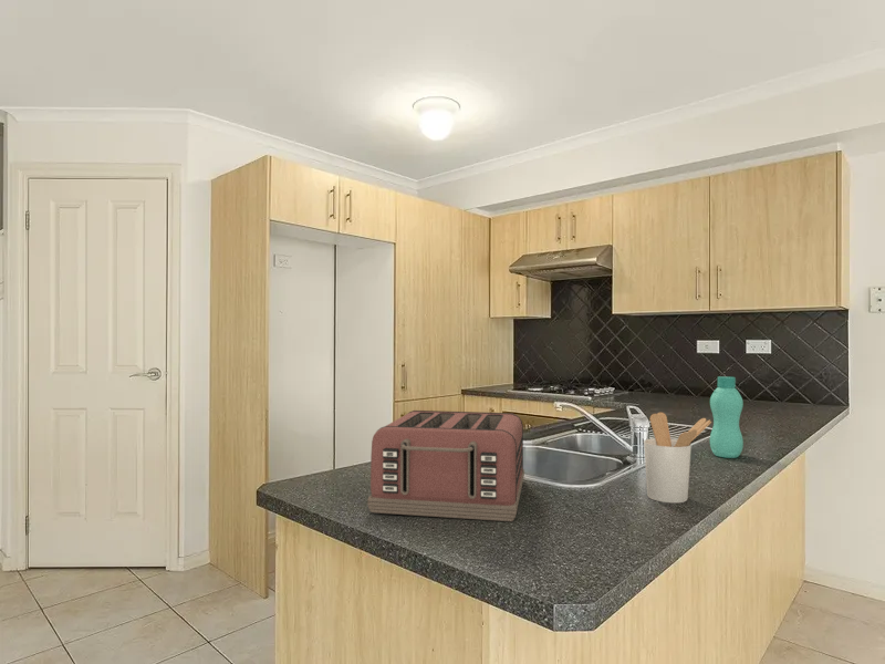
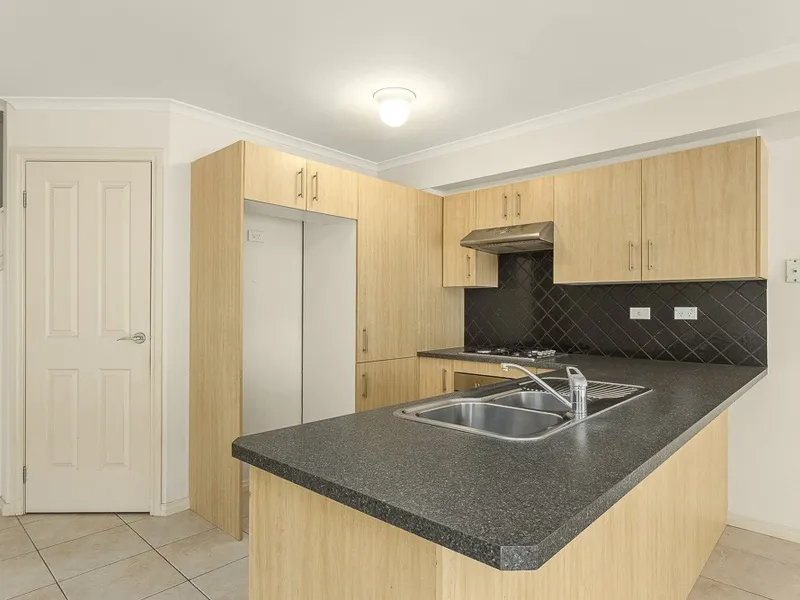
- toaster [366,409,525,522]
- bottle [709,375,745,459]
- utensil holder [643,412,712,505]
